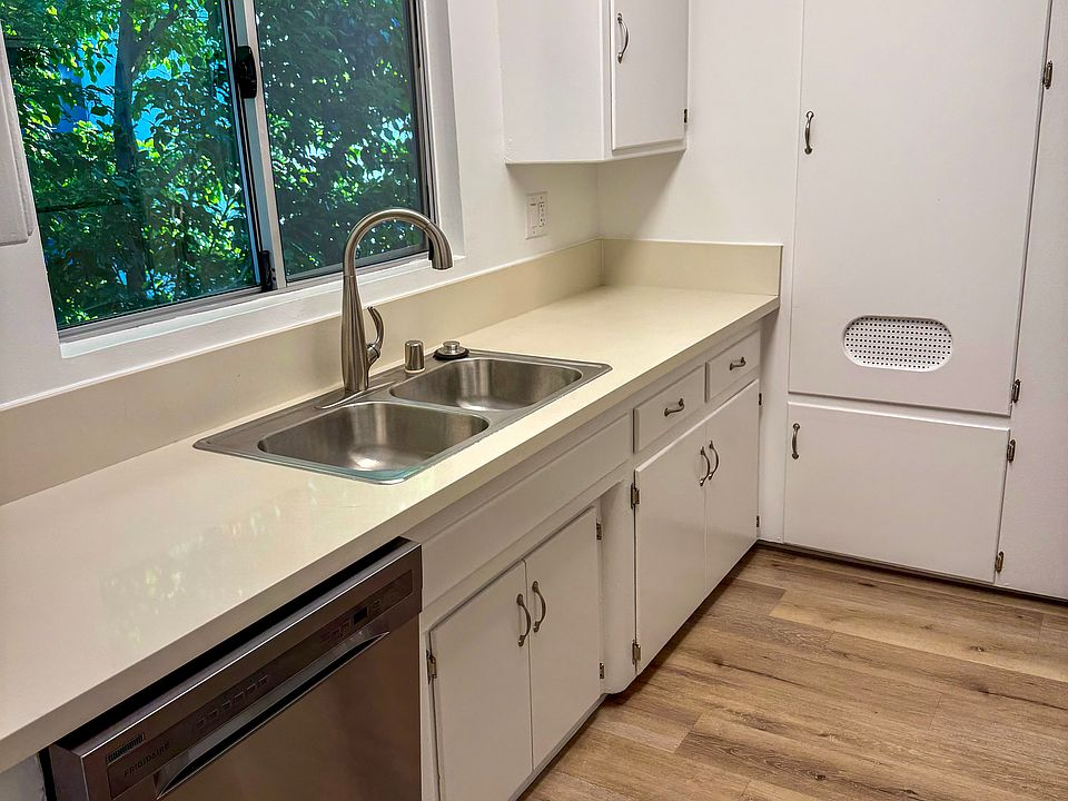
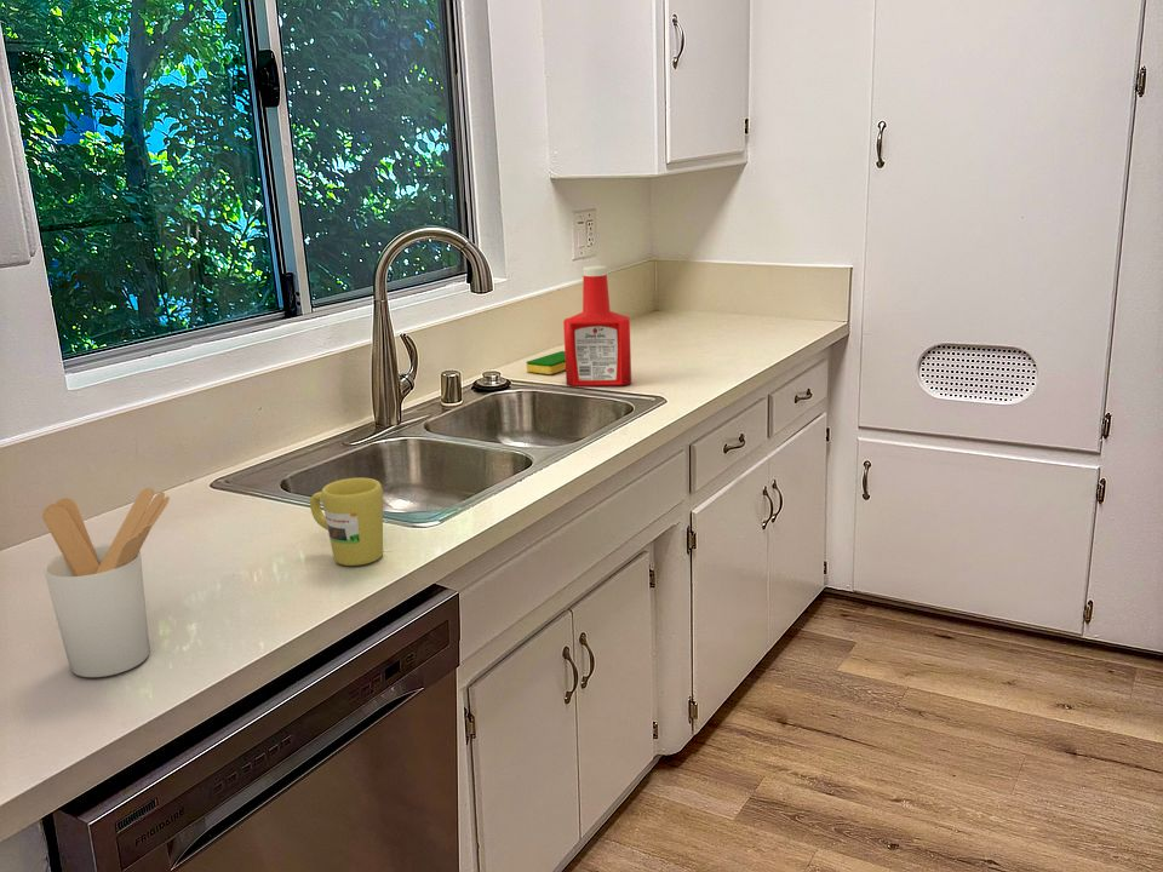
+ soap bottle [562,264,632,388]
+ utensil holder [41,487,171,678]
+ dish sponge [526,350,566,375]
+ mug [309,477,384,567]
